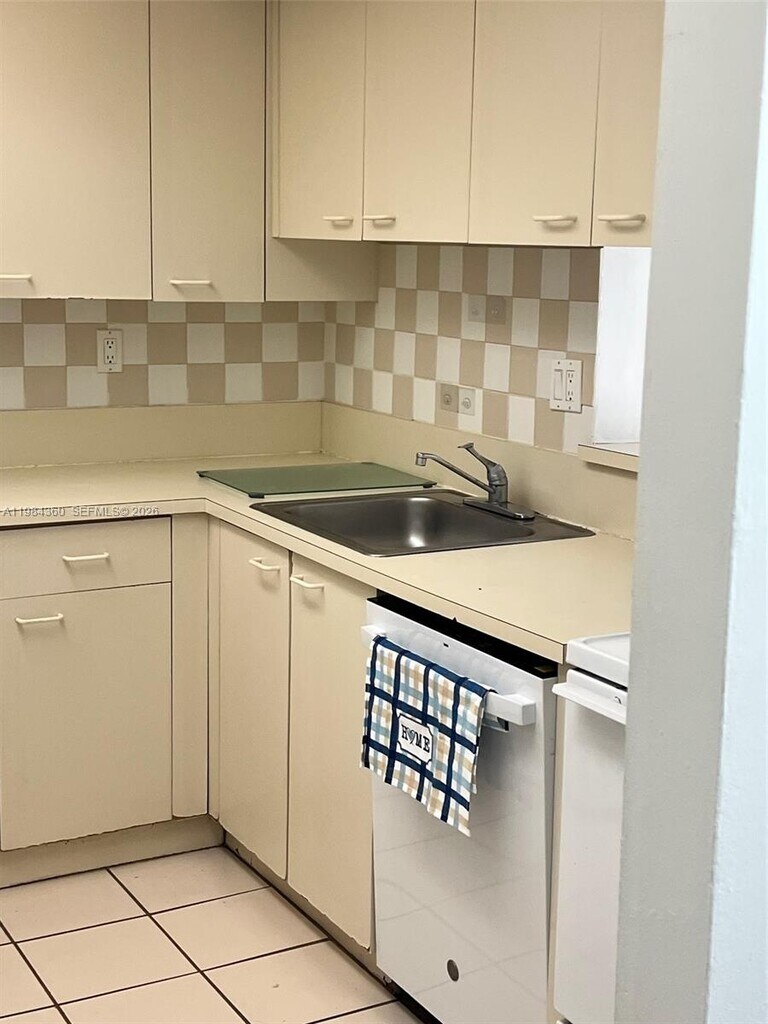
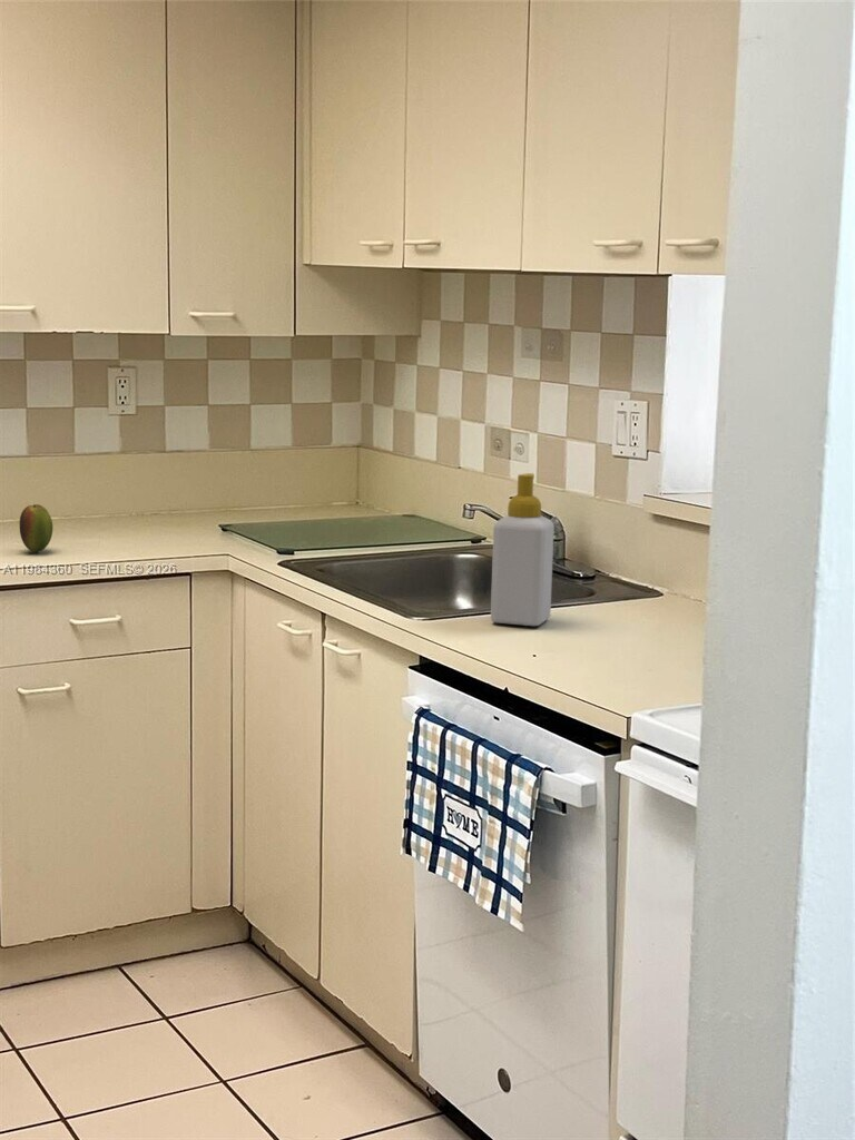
+ fruit [19,503,53,553]
+ soap bottle [490,472,556,627]
